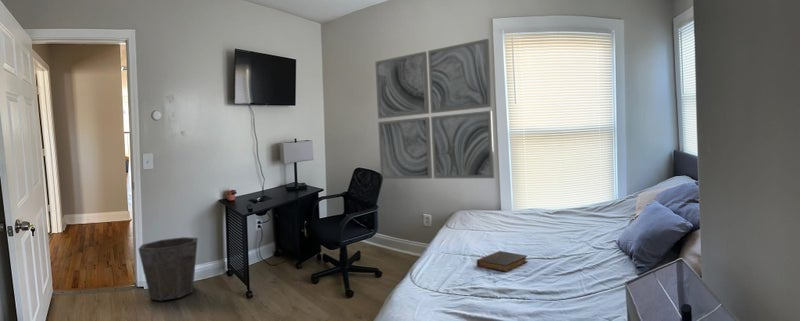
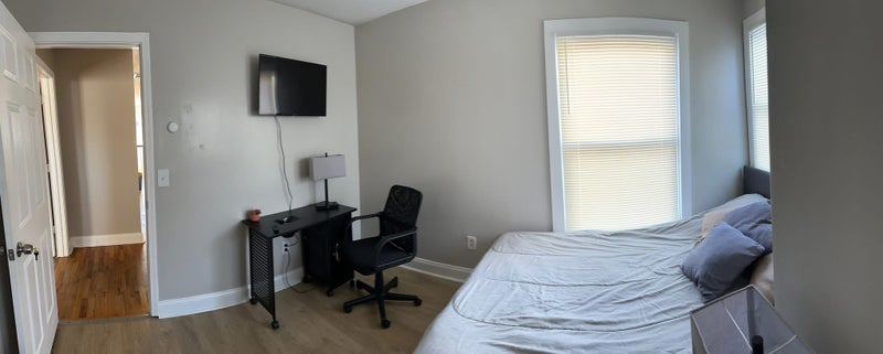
- book [476,250,529,273]
- waste bin [138,236,199,302]
- wall art [374,38,496,180]
